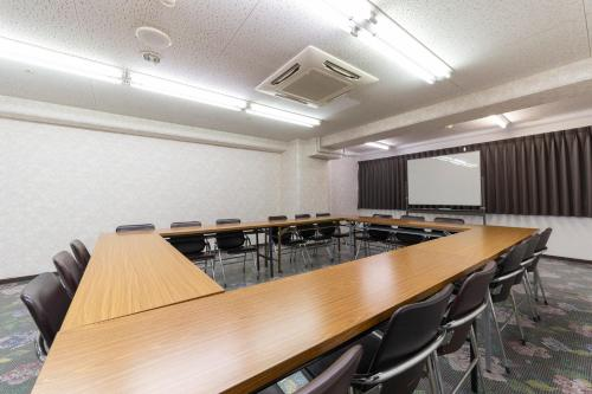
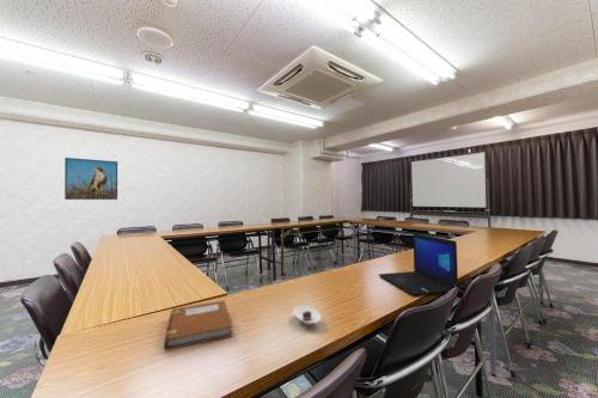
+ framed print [63,157,118,201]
+ laptop [378,232,459,296]
+ notebook [163,299,233,351]
+ saucer [292,305,322,326]
